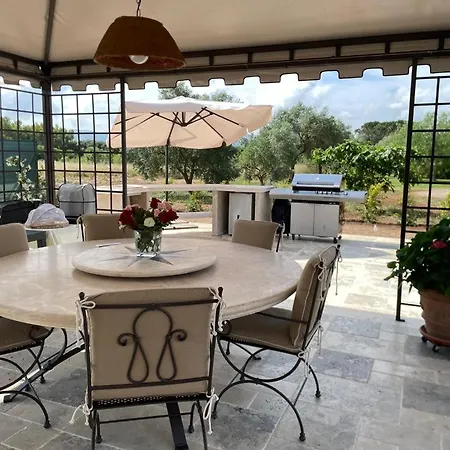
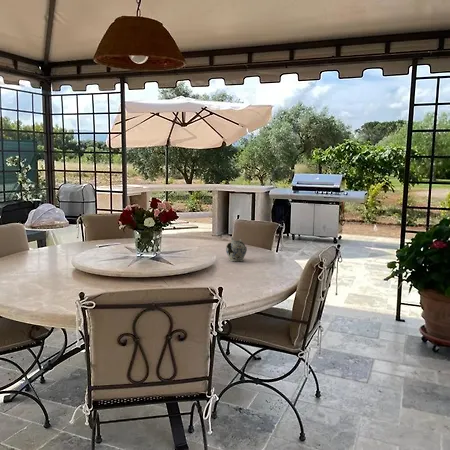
+ teapot [225,236,248,262]
